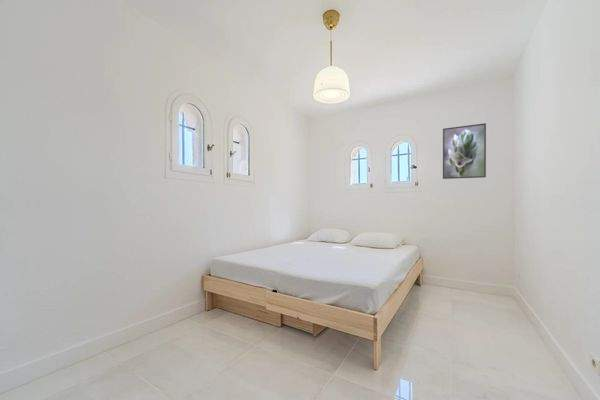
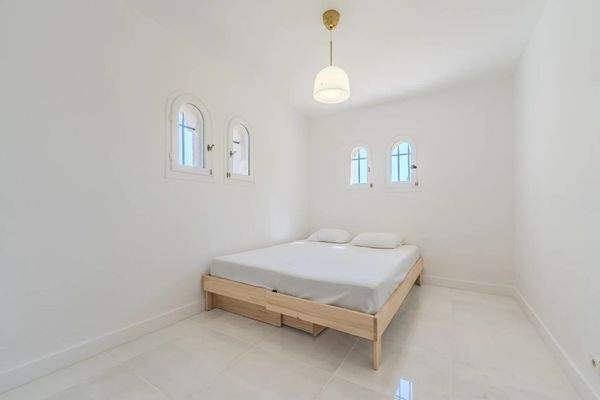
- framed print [442,122,487,180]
